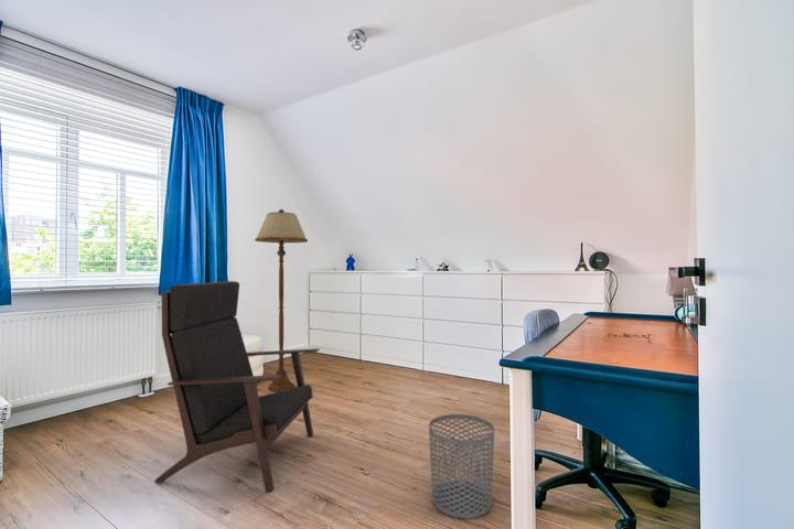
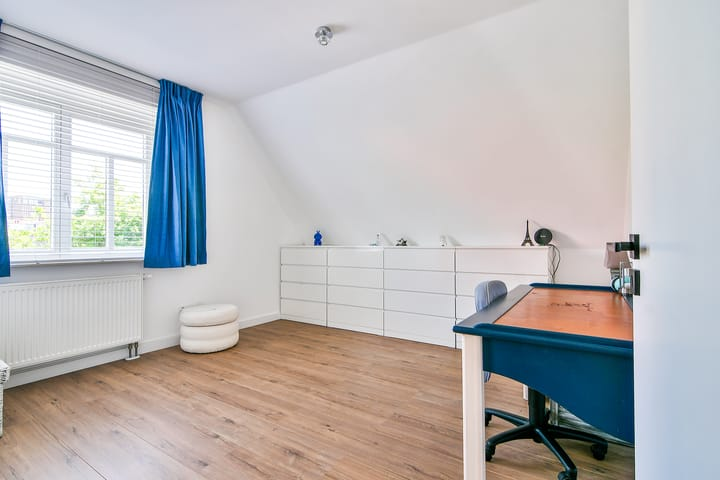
- waste bin [428,413,495,519]
- floor lamp [254,208,309,392]
- lounge chair [153,280,321,494]
